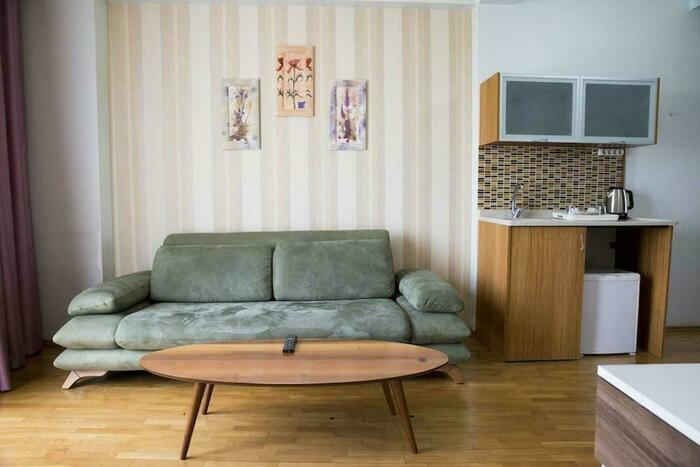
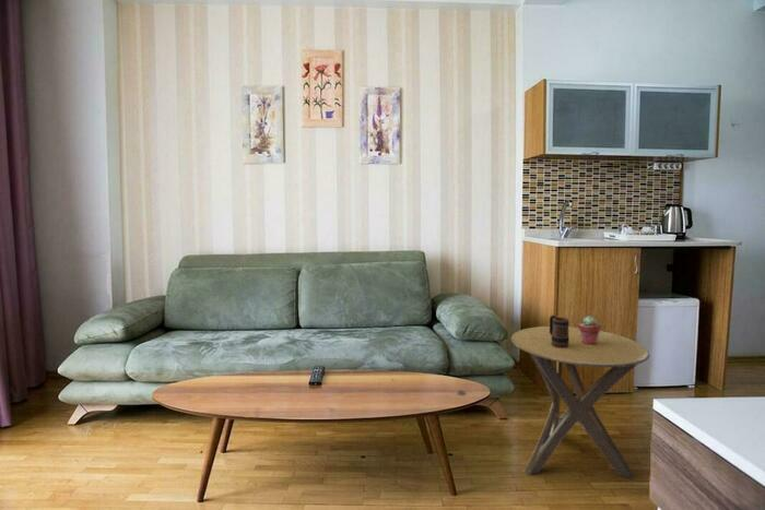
+ potted succulent [577,316,602,344]
+ mug [549,315,570,348]
+ side table [510,325,650,479]
